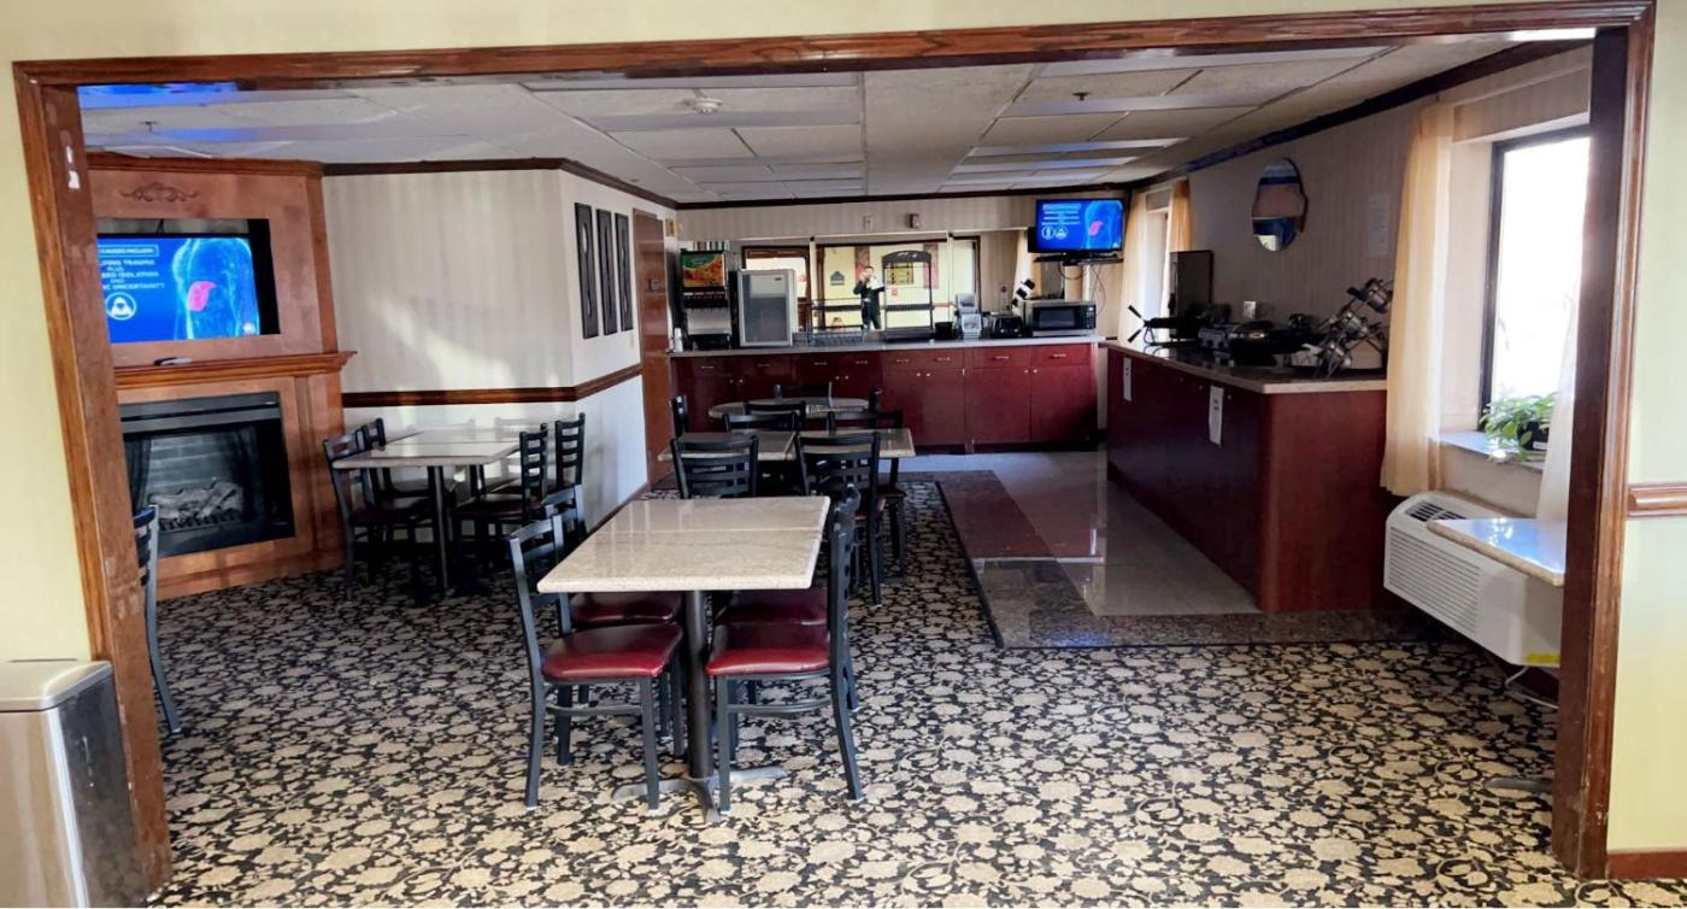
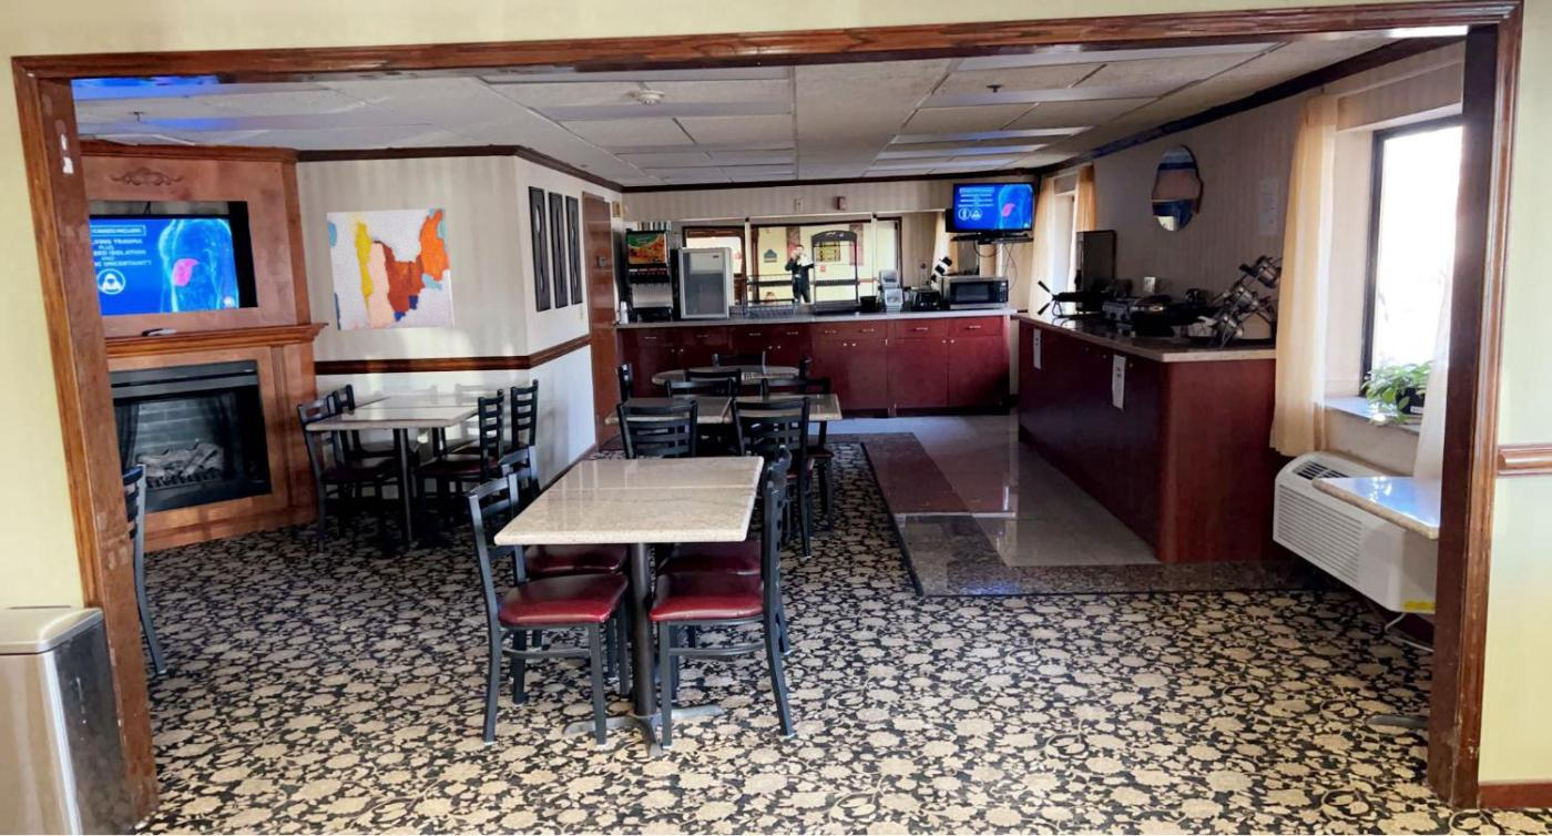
+ wall art [326,207,456,332]
